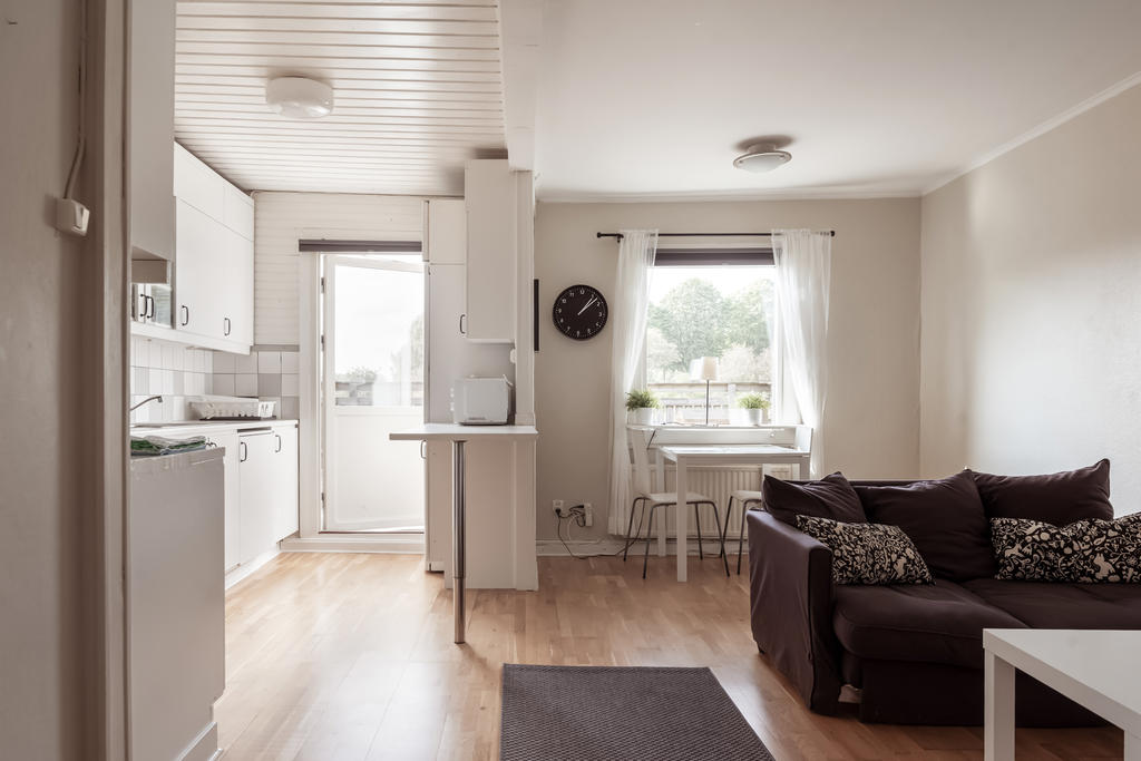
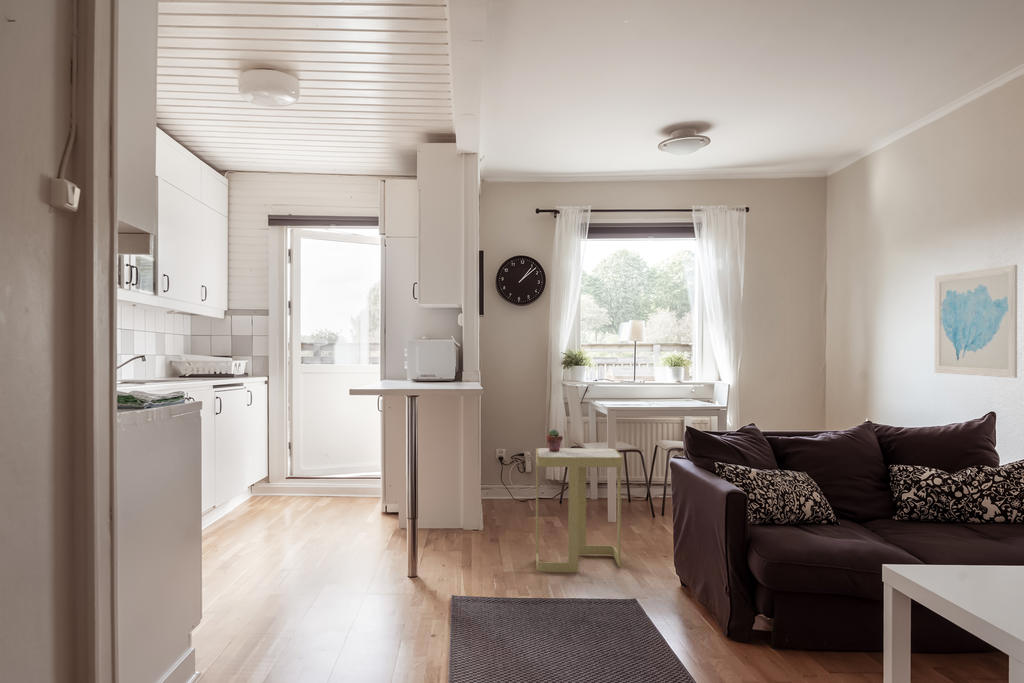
+ potted succulent [545,429,564,452]
+ side table [535,447,623,573]
+ wall art [934,264,1018,379]
